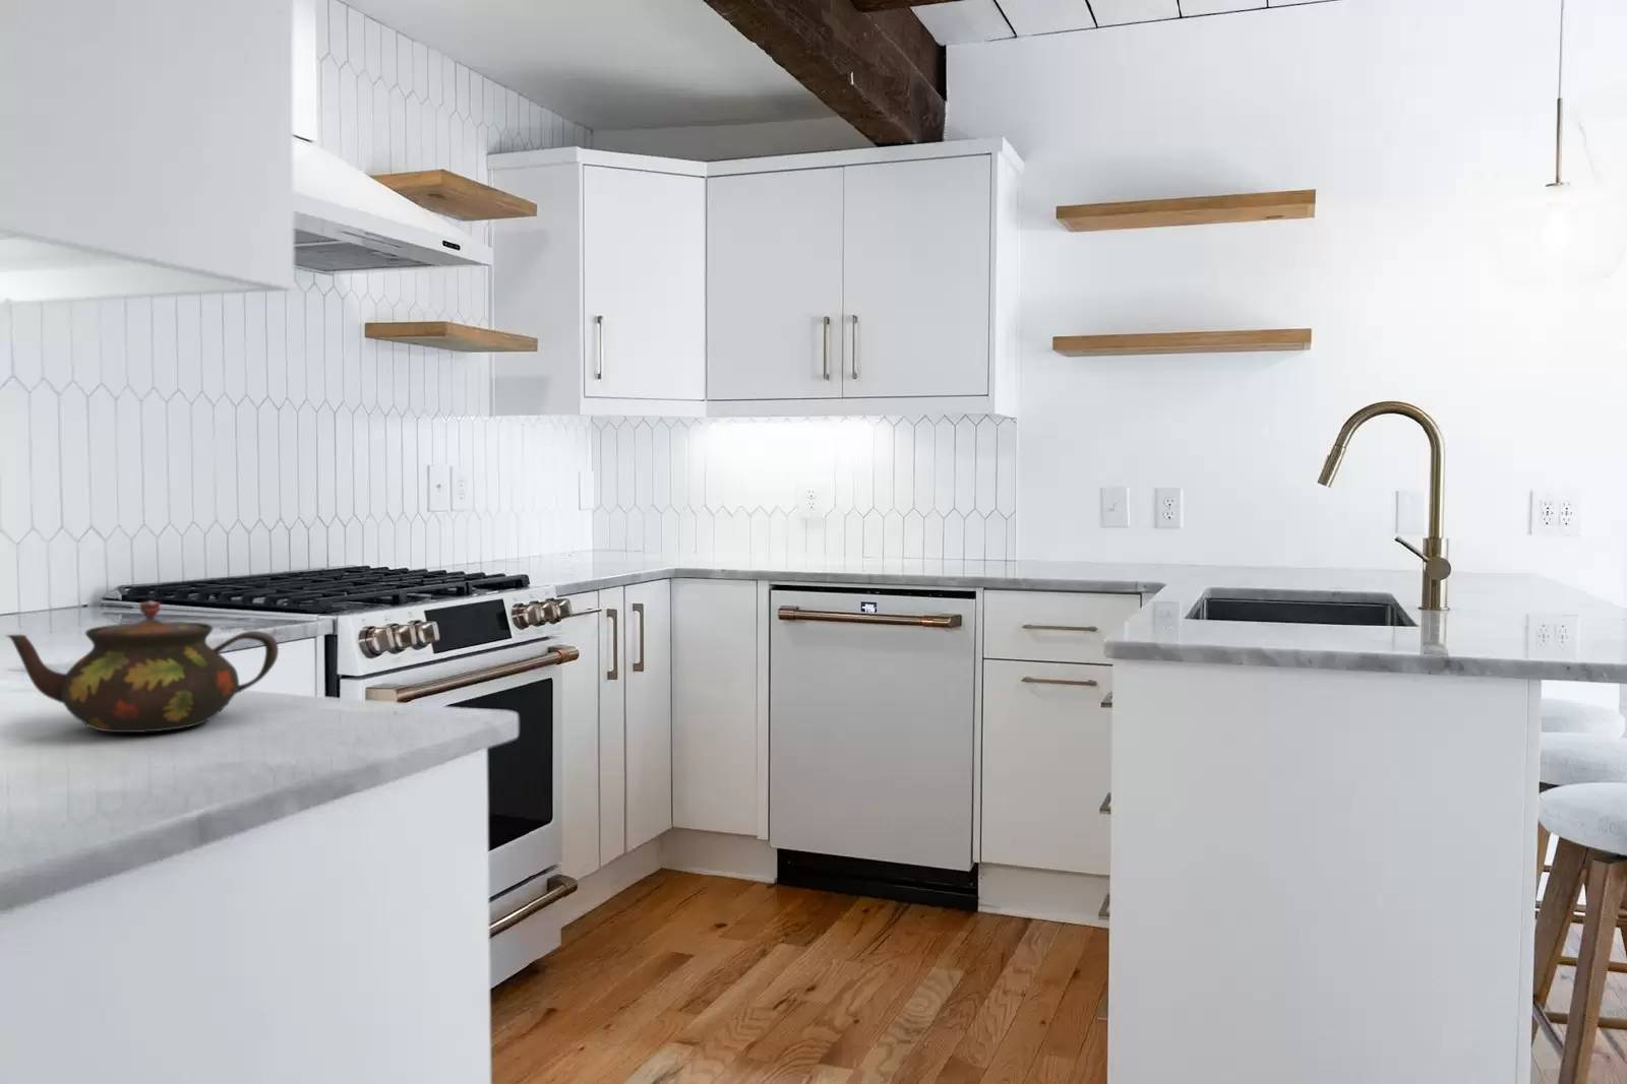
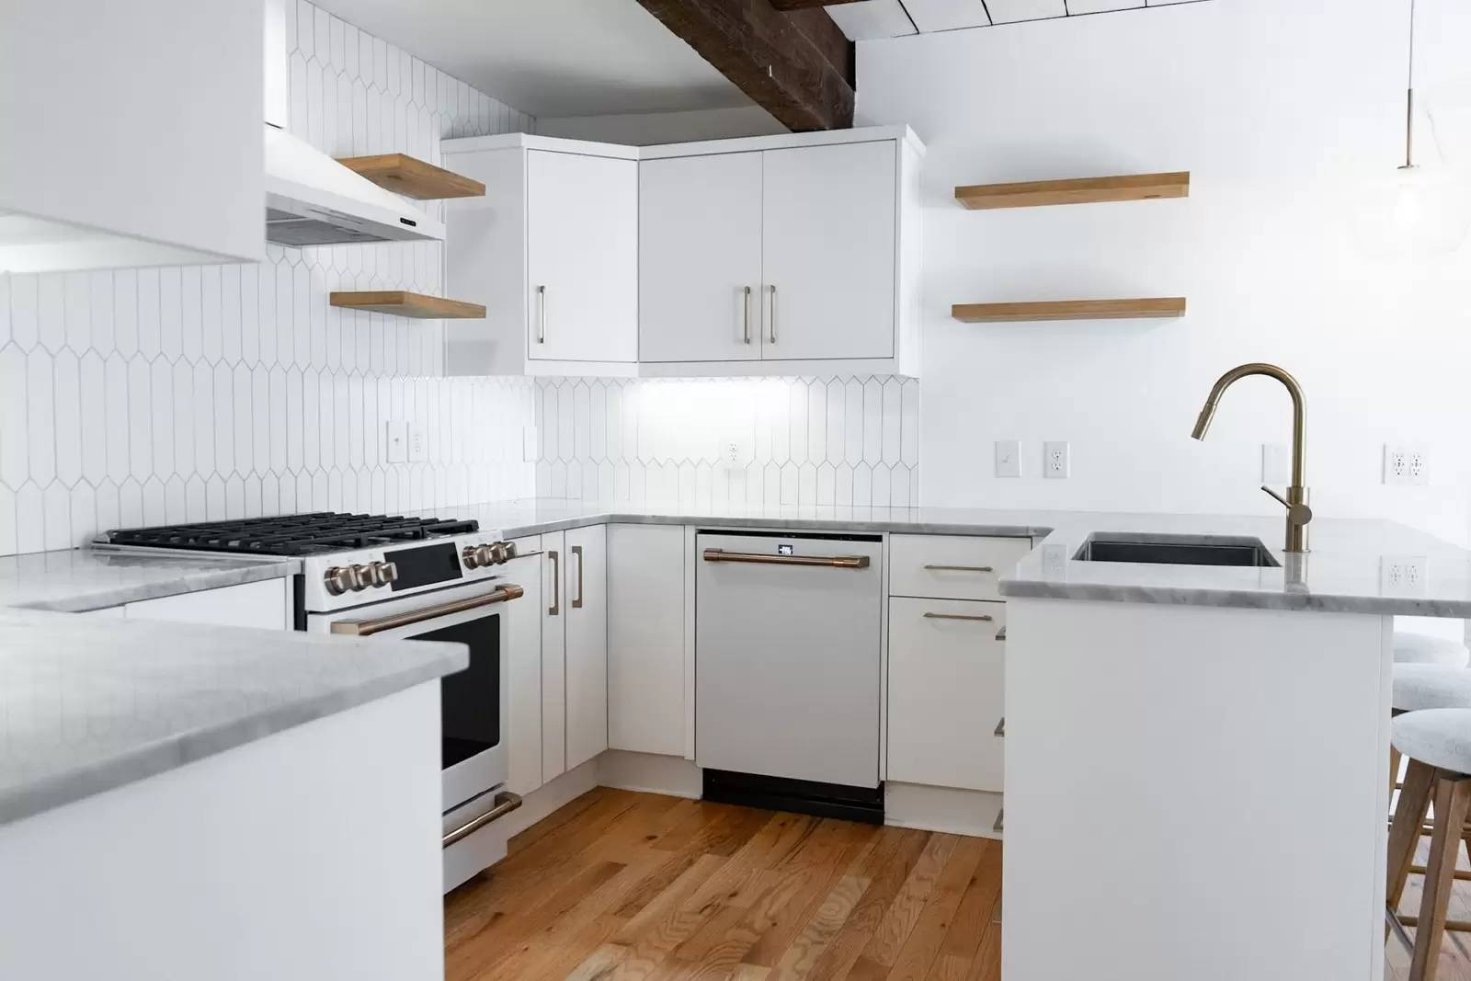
- teapot [4,600,280,733]
